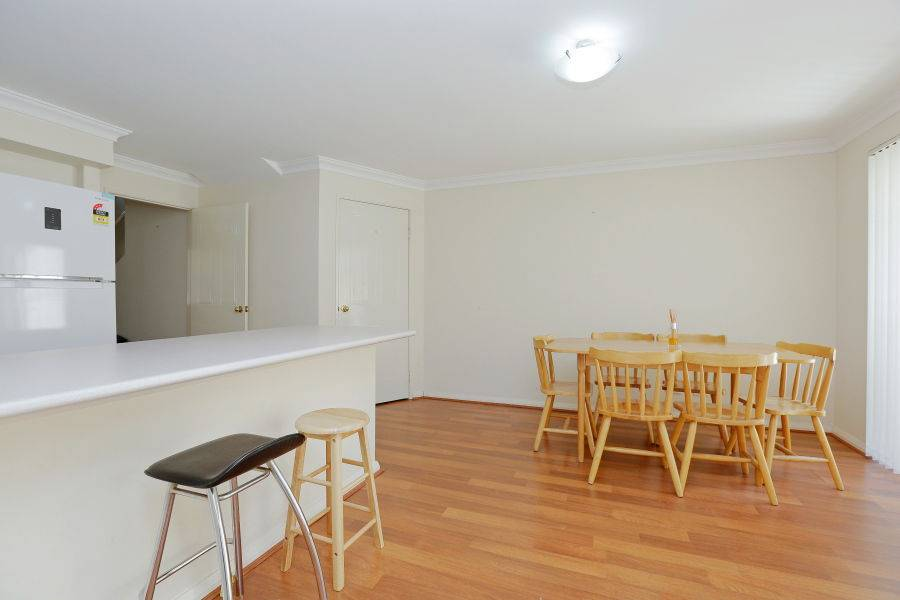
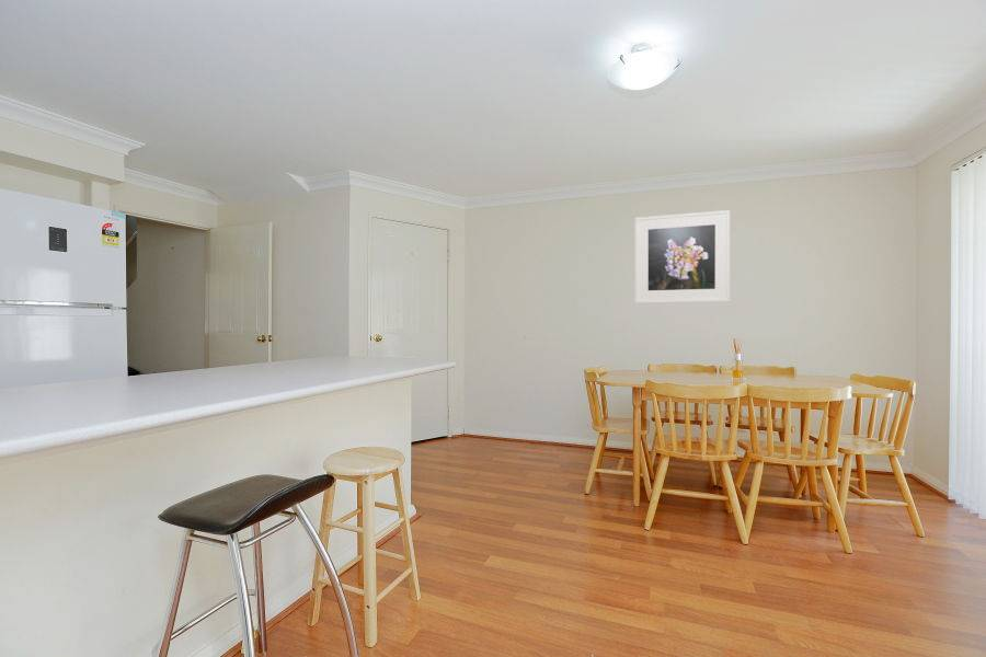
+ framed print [634,209,731,304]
